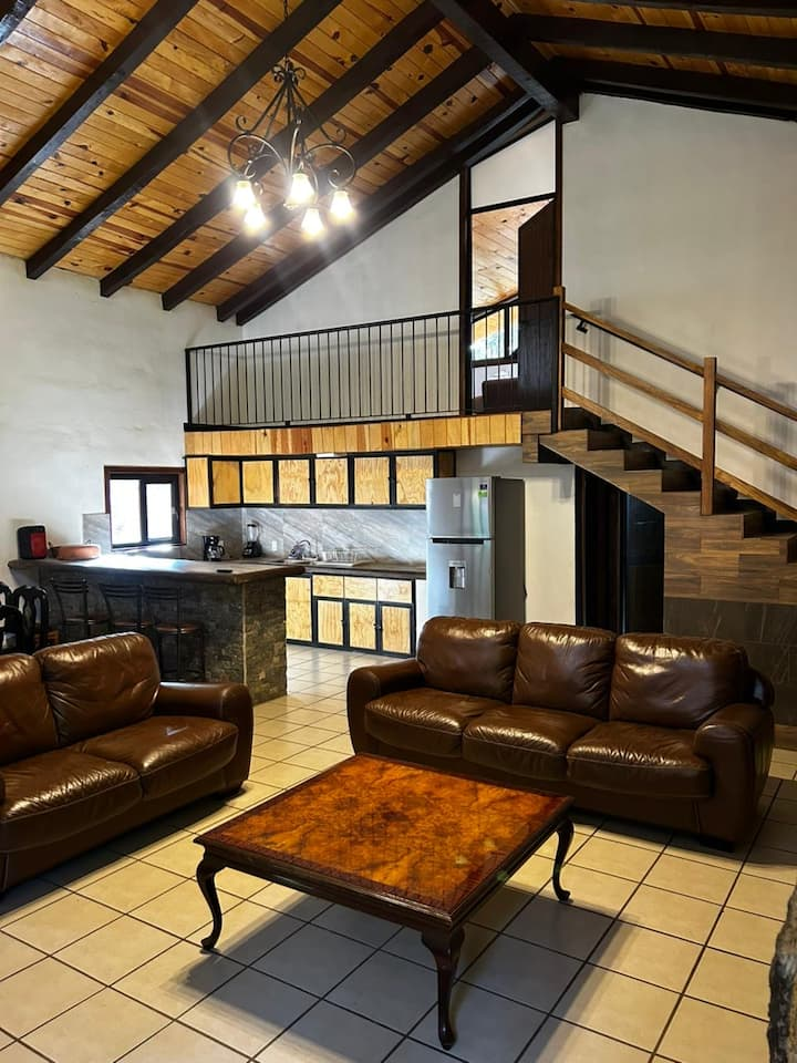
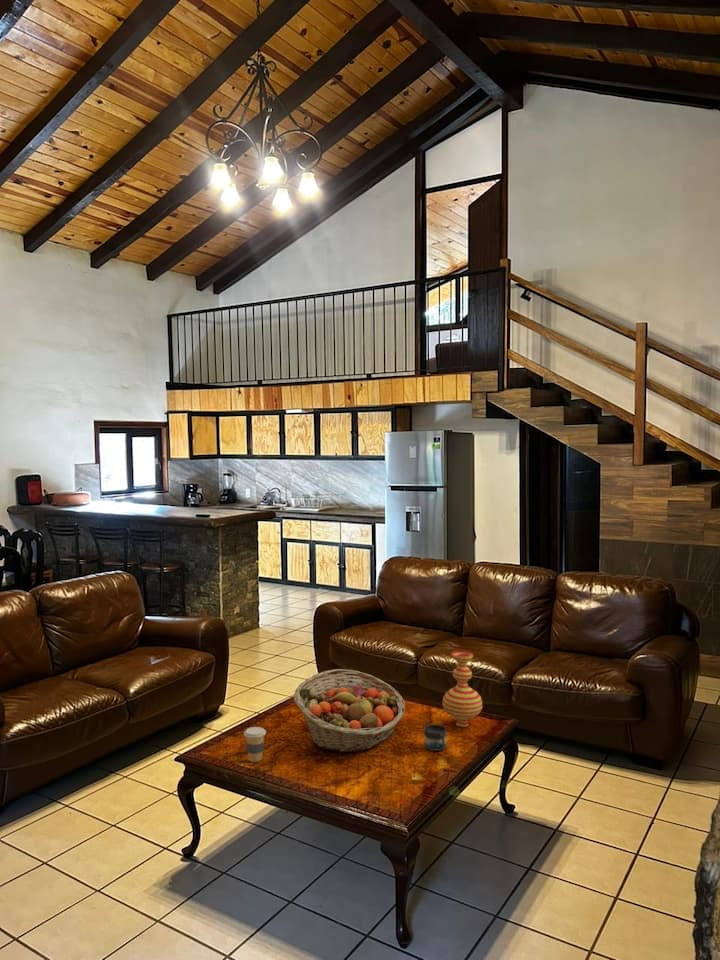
+ coffee cup [243,726,267,763]
+ fruit basket [293,668,406,753]
+ vase [442,650,483,728]
+ mug [423,723,448,752]
